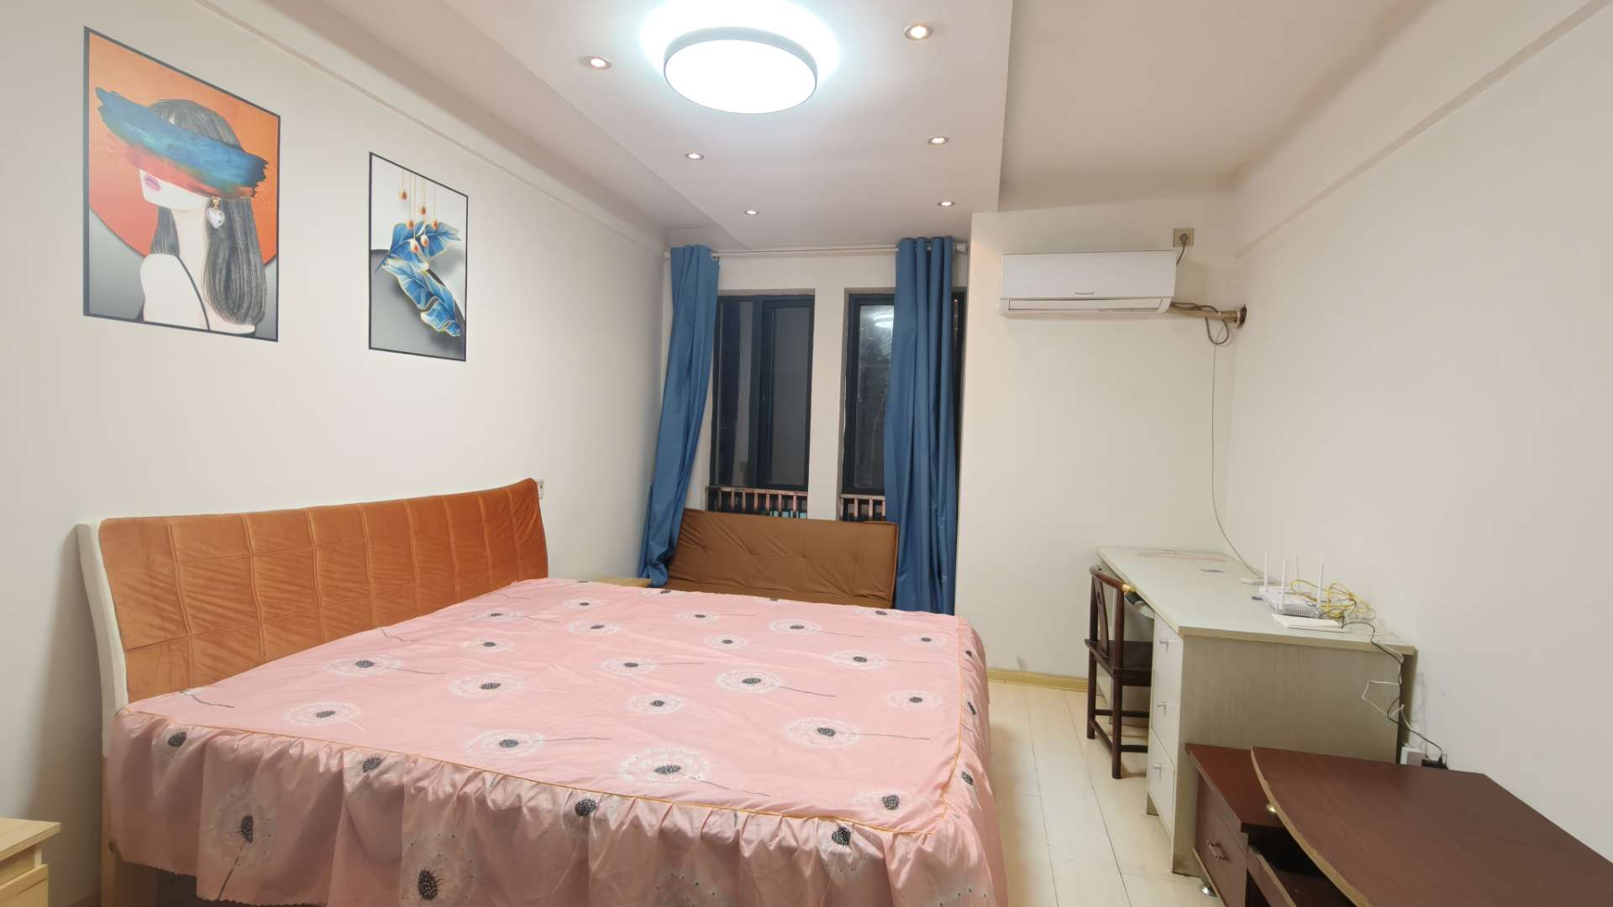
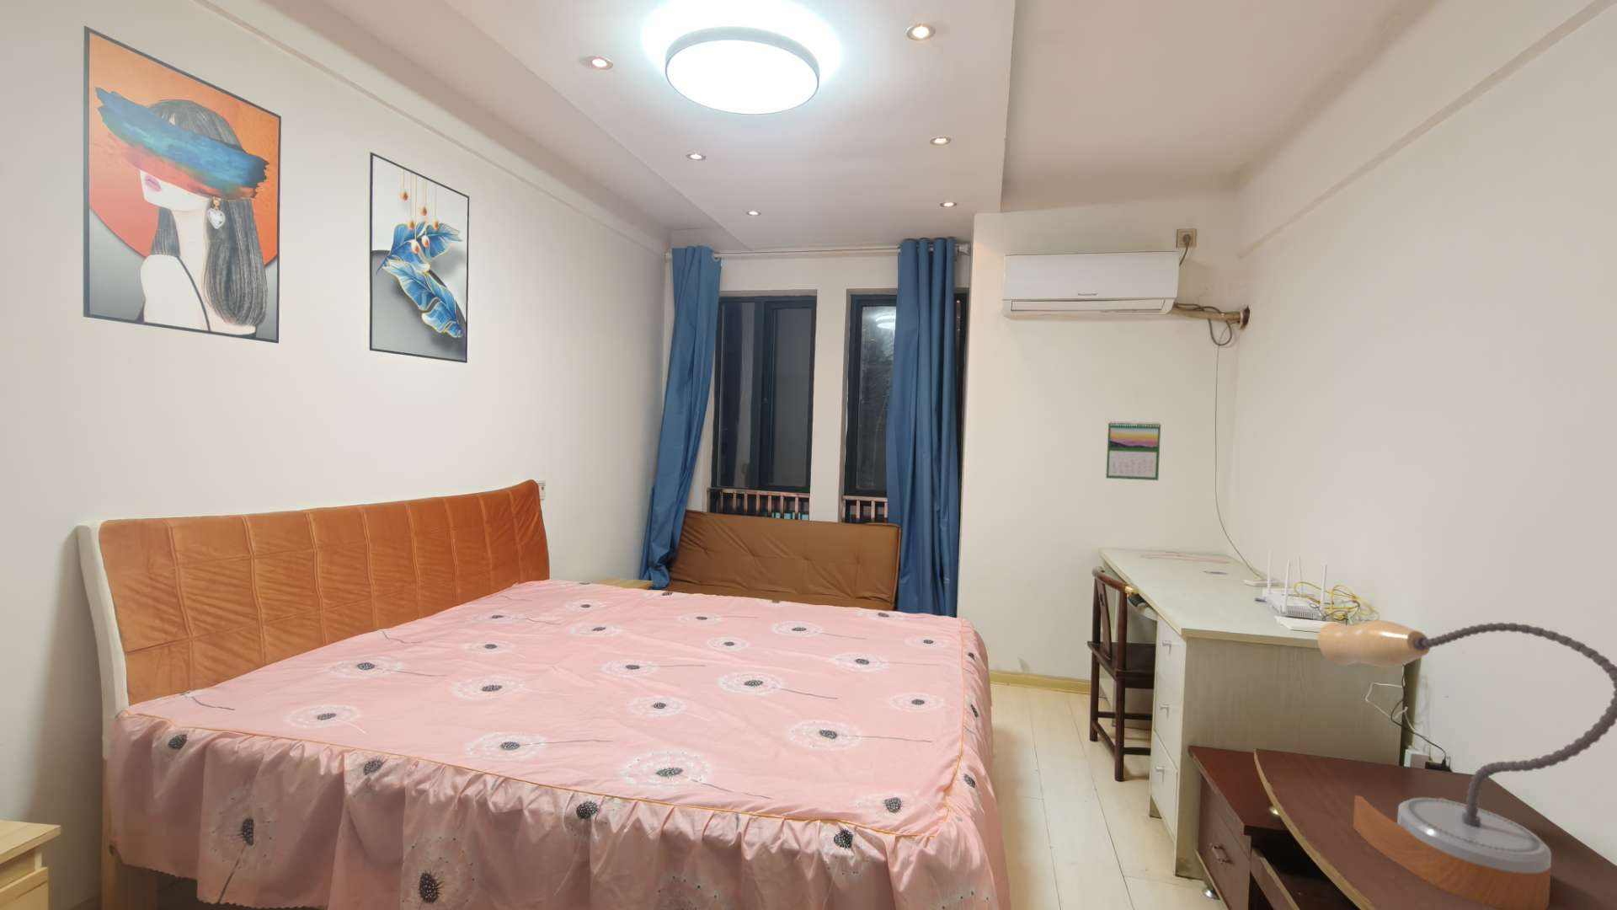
+ calendar [1105,420,1162,481]
+ table lamp [1317,619,1617,910]
